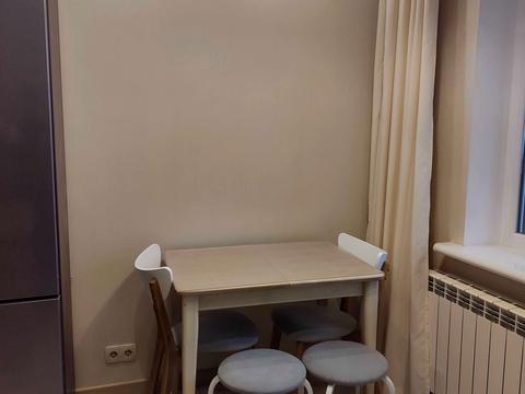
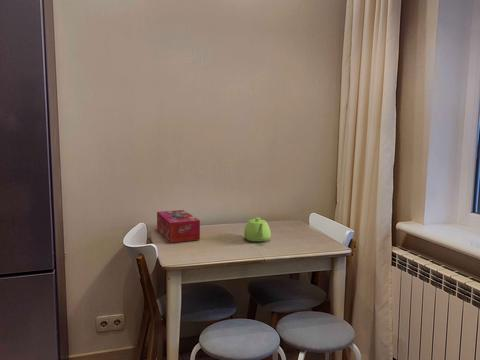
+ tissue box [156,209,201,243]
+ teapot [243,217,272,243]
